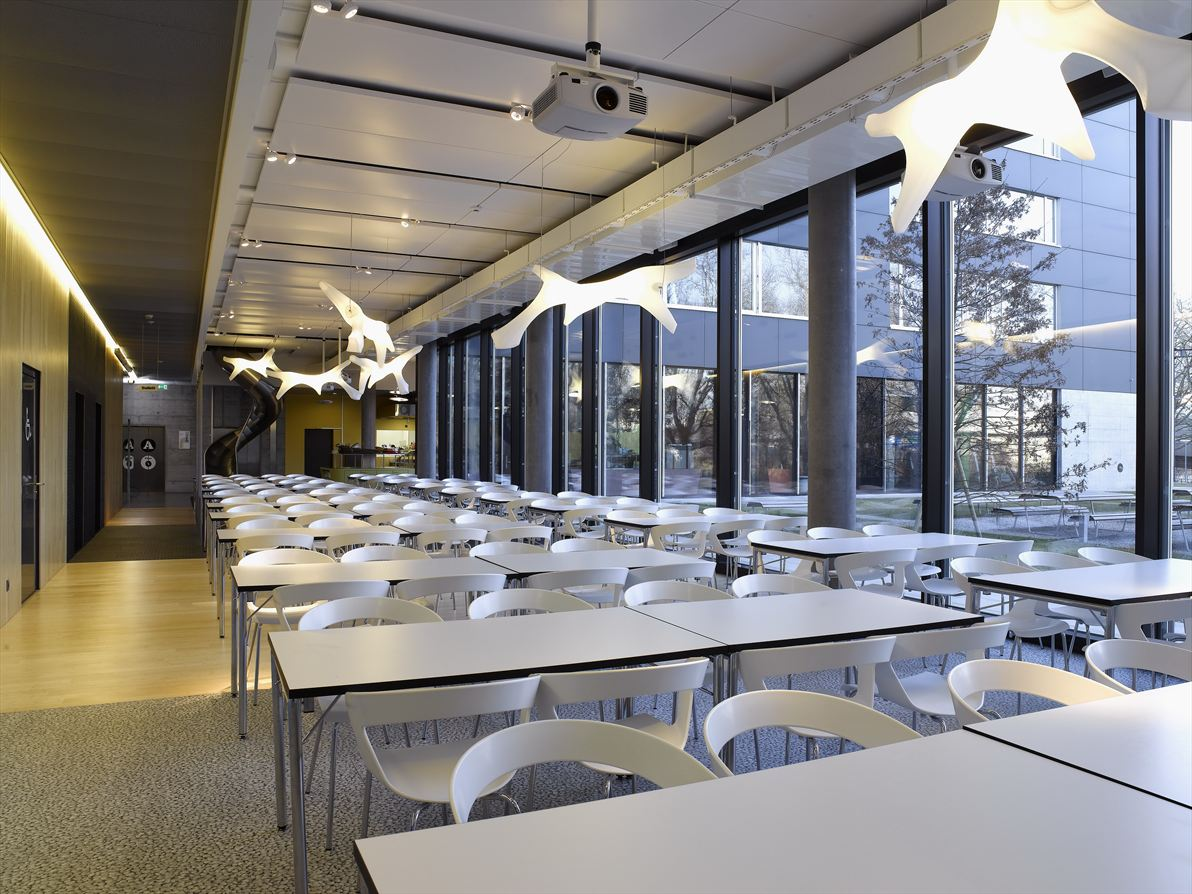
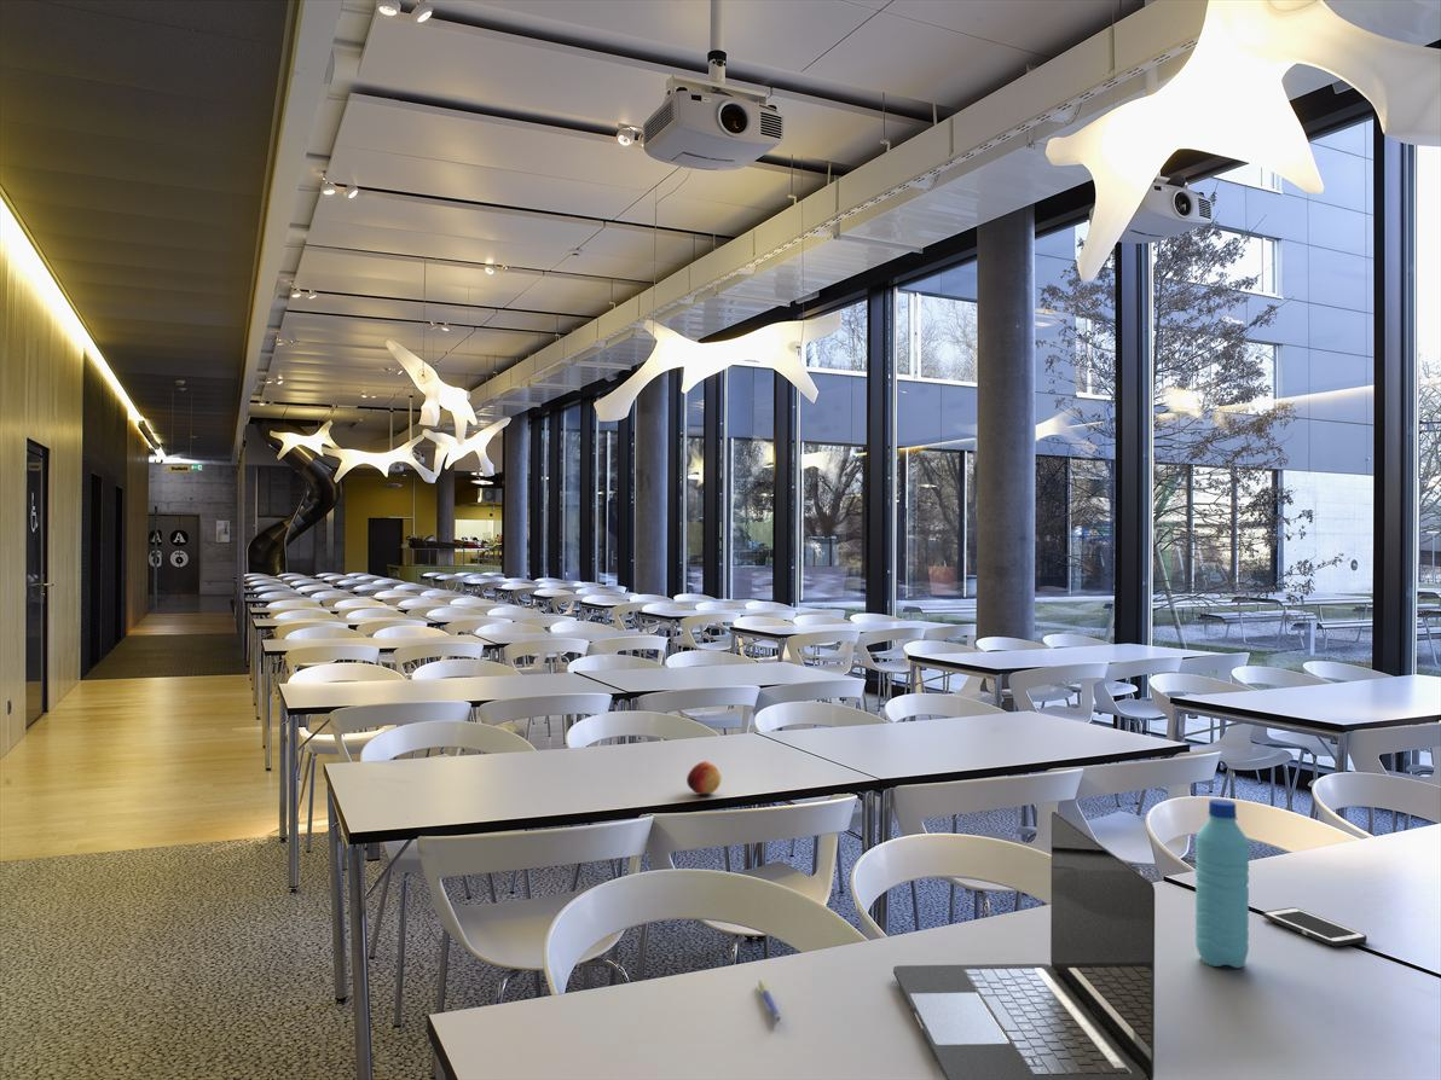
+ pen [757,979,782,1022]
+ laptop [892,811,1156,1080]
+ cell phone [1262,906,1368,947]
+ fruit [685,760,723,796]
+ water bottle [1194,799,1250,969]
